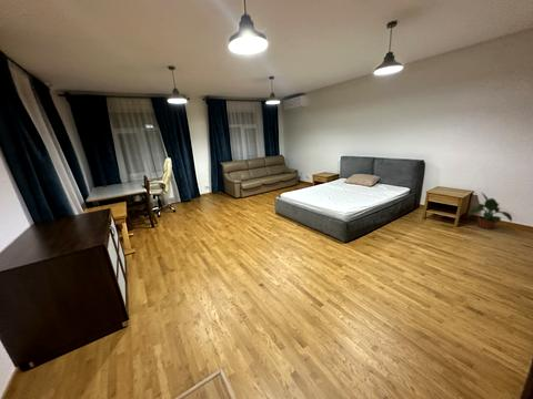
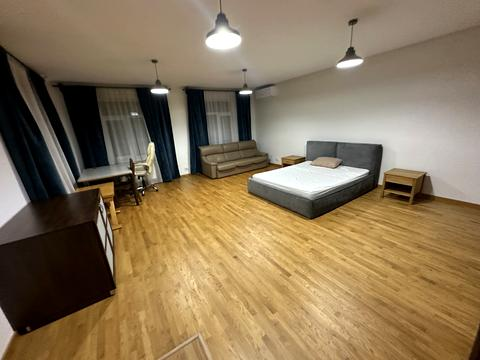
- potted plant [466,191,513,231]
